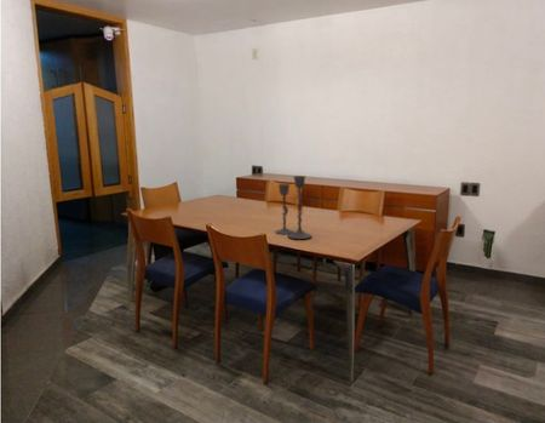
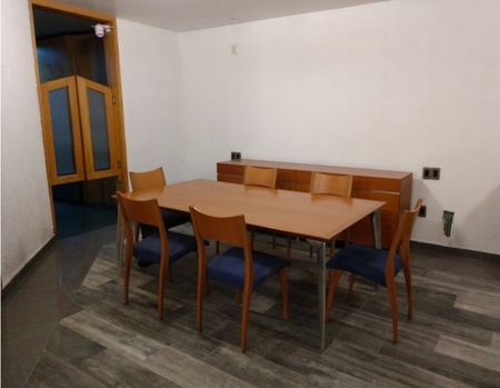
- candlestick [274,175,312,240]
